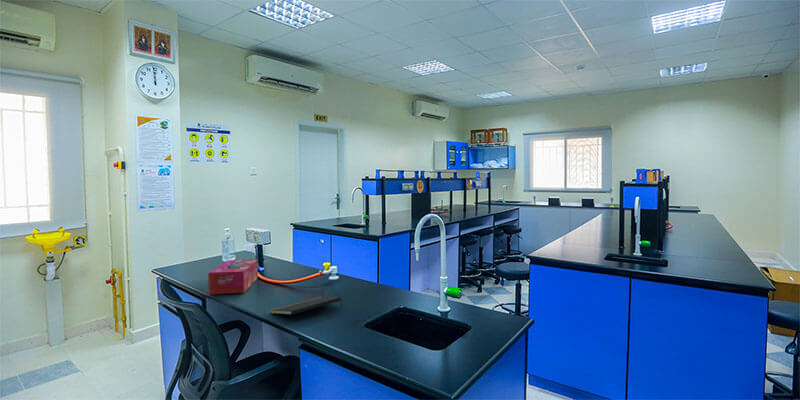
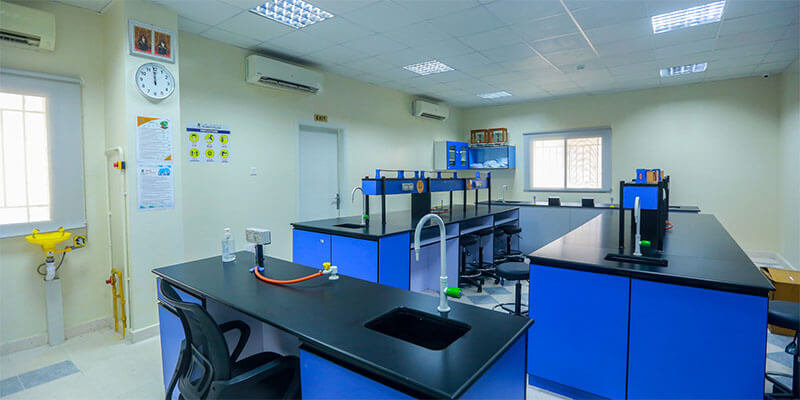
- tissue box [207,258,259,295]
- notepad [270,296,343,316]
